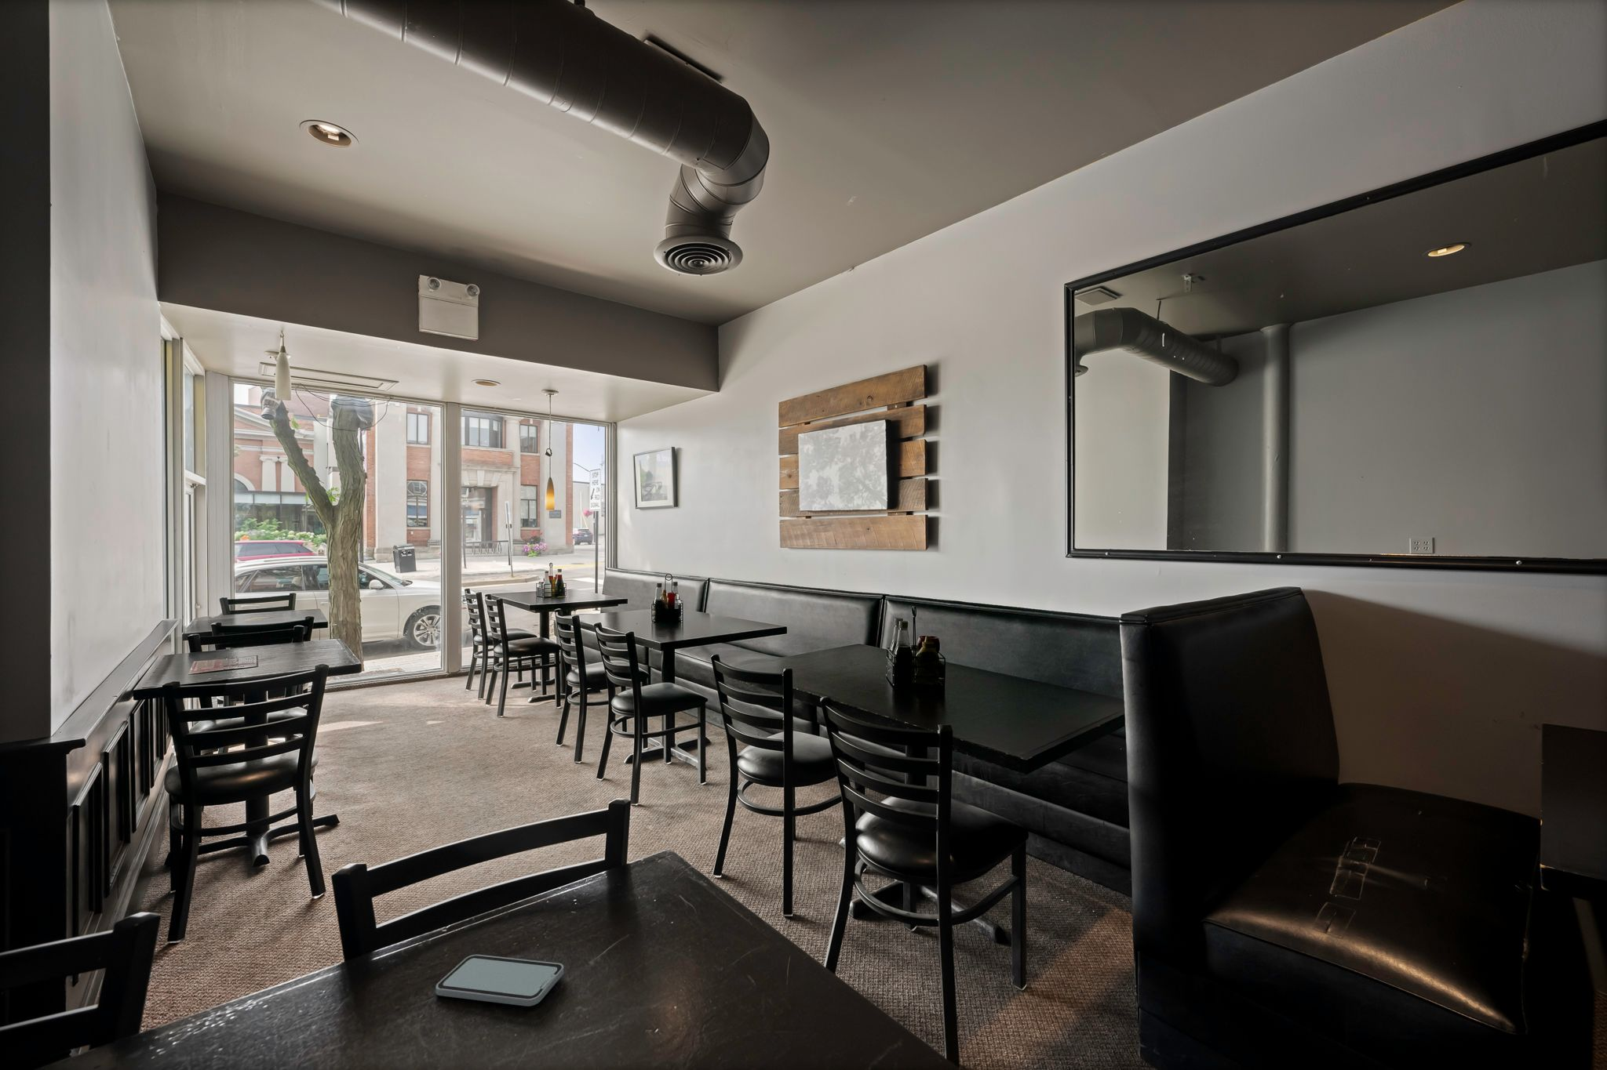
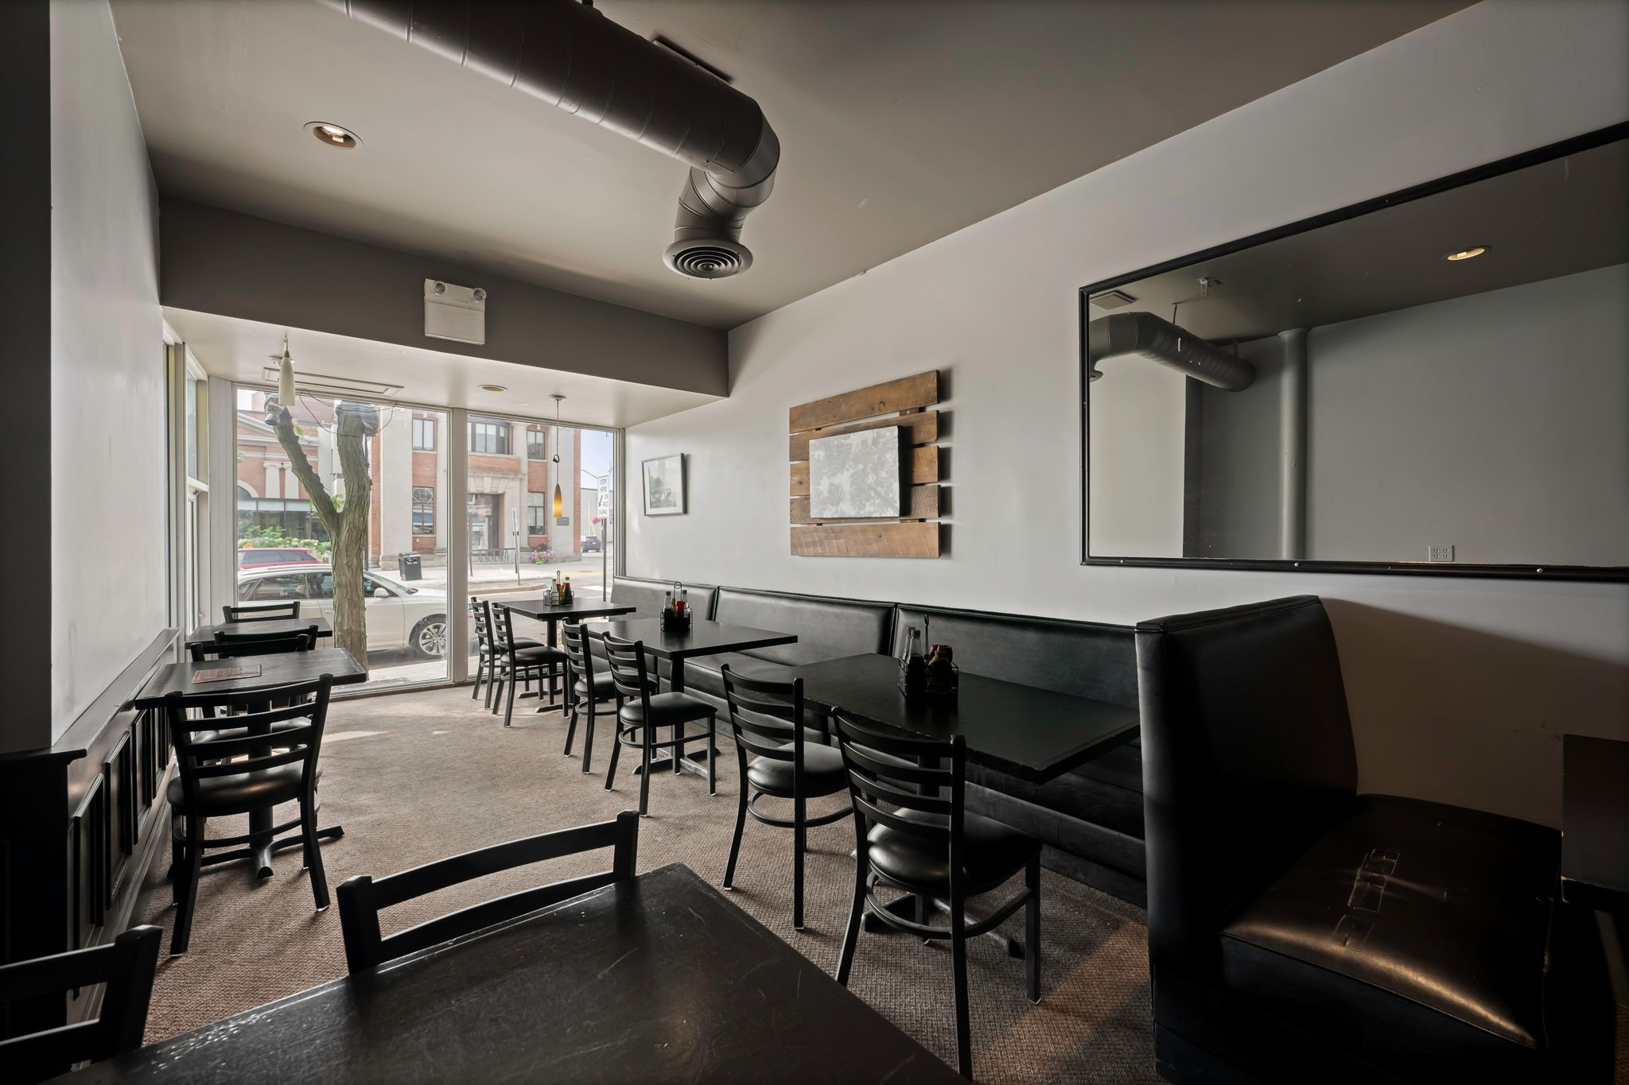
- smartphone [435,954,564,1007]
